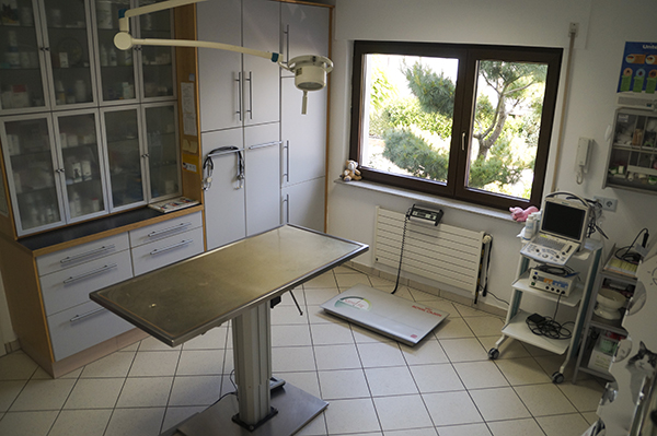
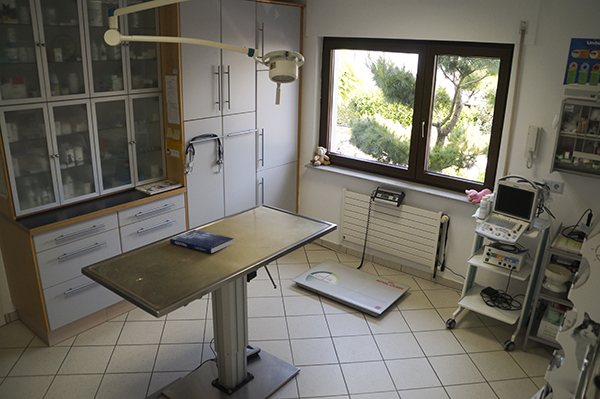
+ book [169,229,236,254]
